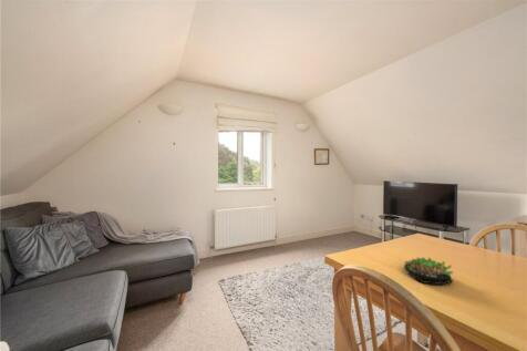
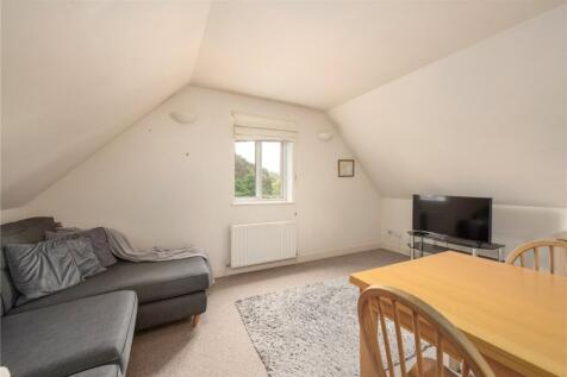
- succulent plant [403,256,454,286]
